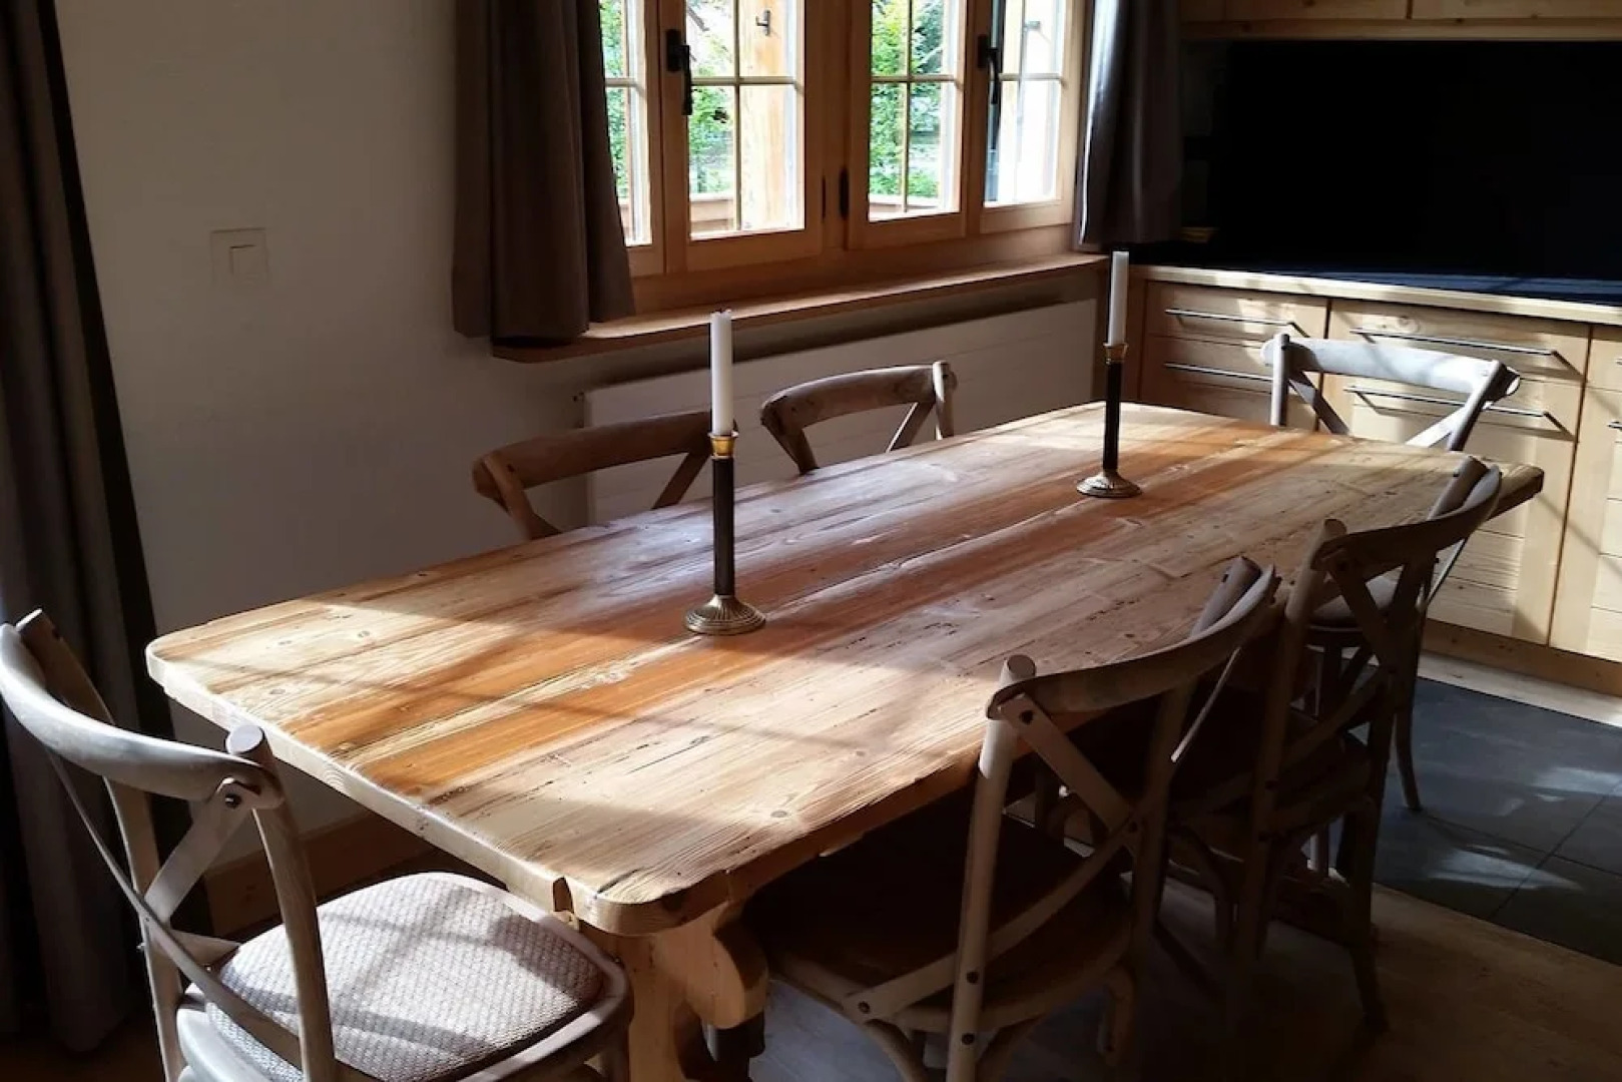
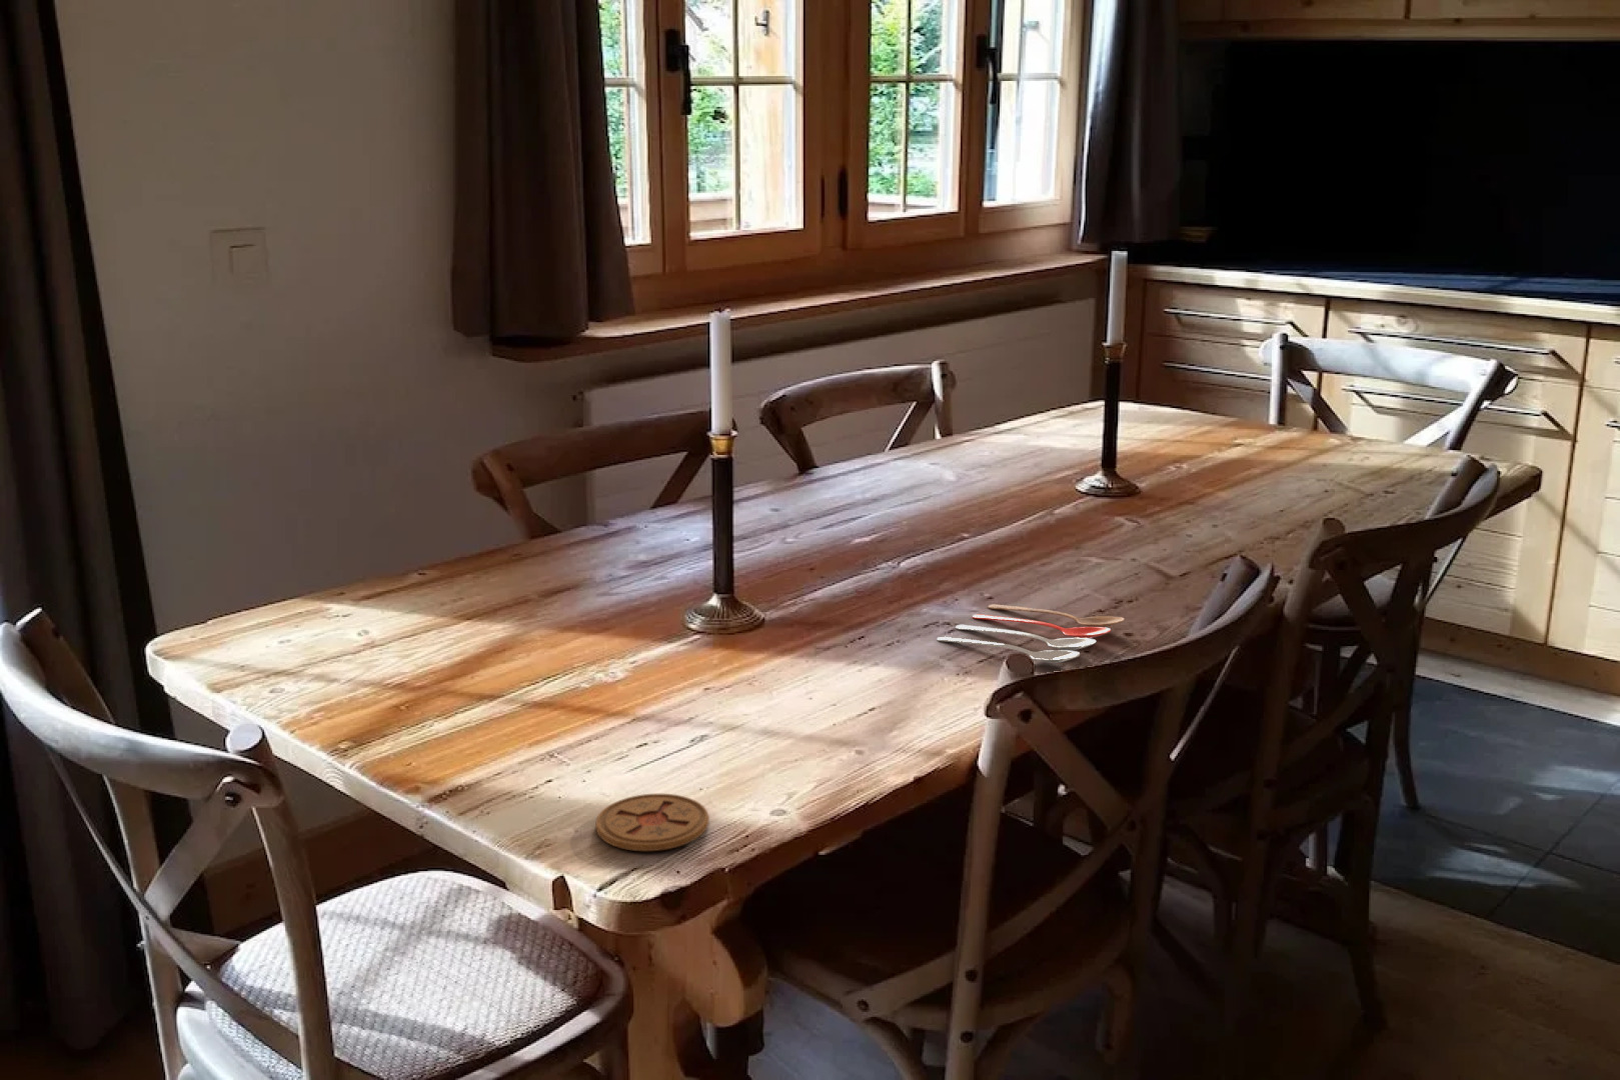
+ coaster [595,793,710,852]
+ cooking utensil [936,603,1124,664]
